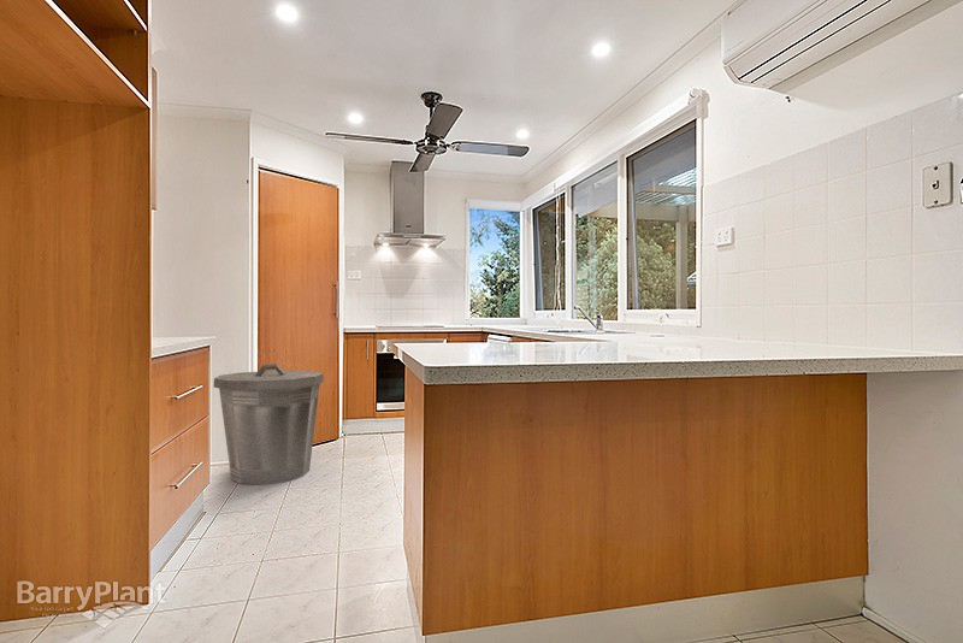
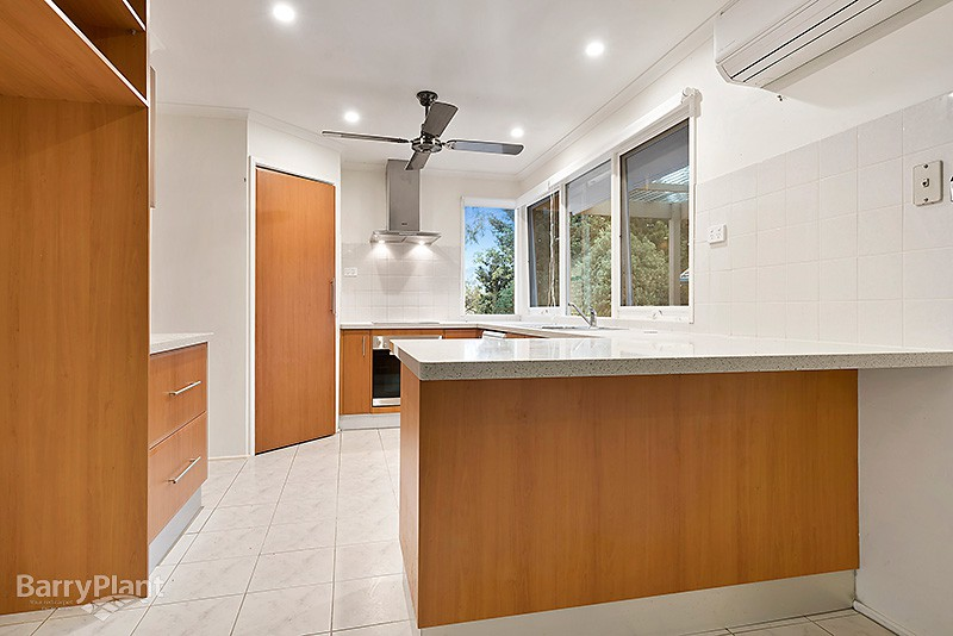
- trash can [212,362,325,486]
